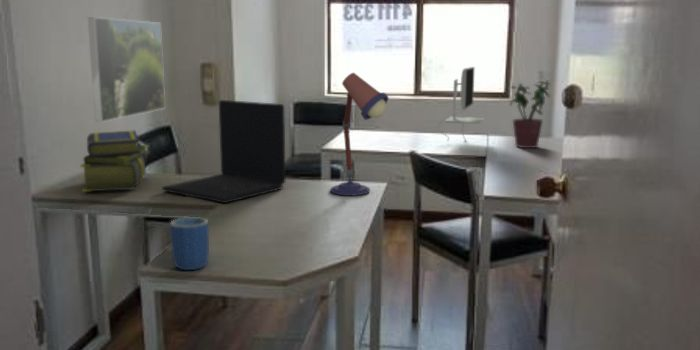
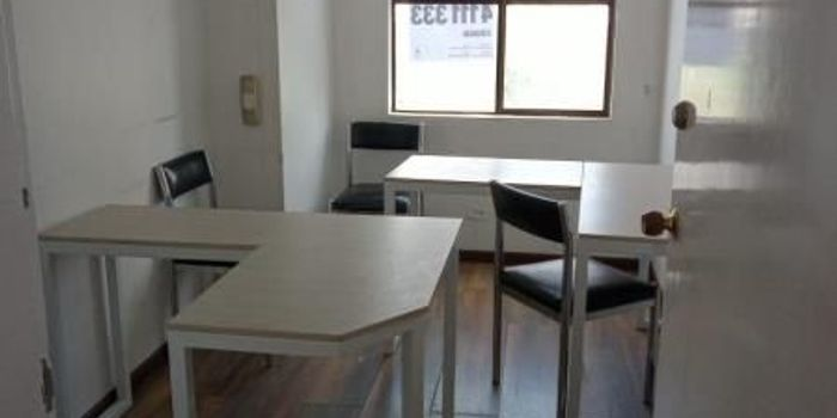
- laptop [161,99,287,204]
- mug [169,216,210,271]
- stack of books [80,129,150,193]
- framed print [87,16,166,123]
- computer monitor [436,66,485,142]
- potted plant [509,79,552,149]
- desk lamp [329,72,390,196]
